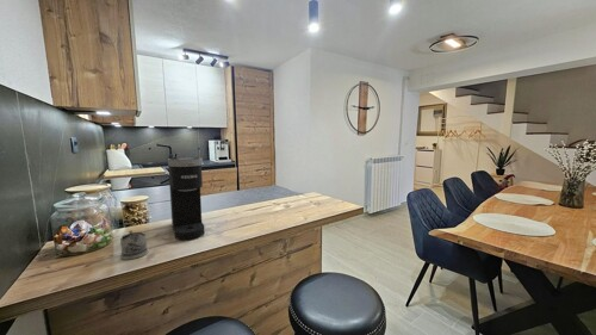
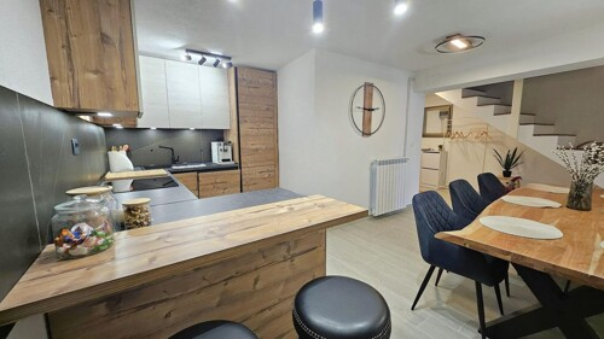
- tea glass holder [119,229,149,261]
- coffee maker [167,156,206,241]
